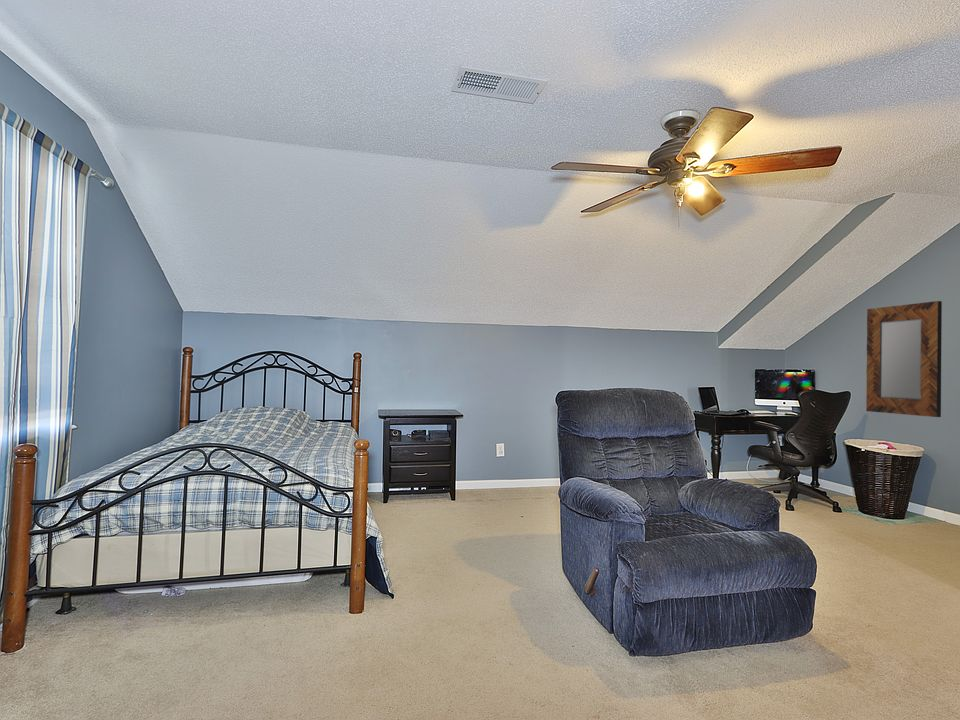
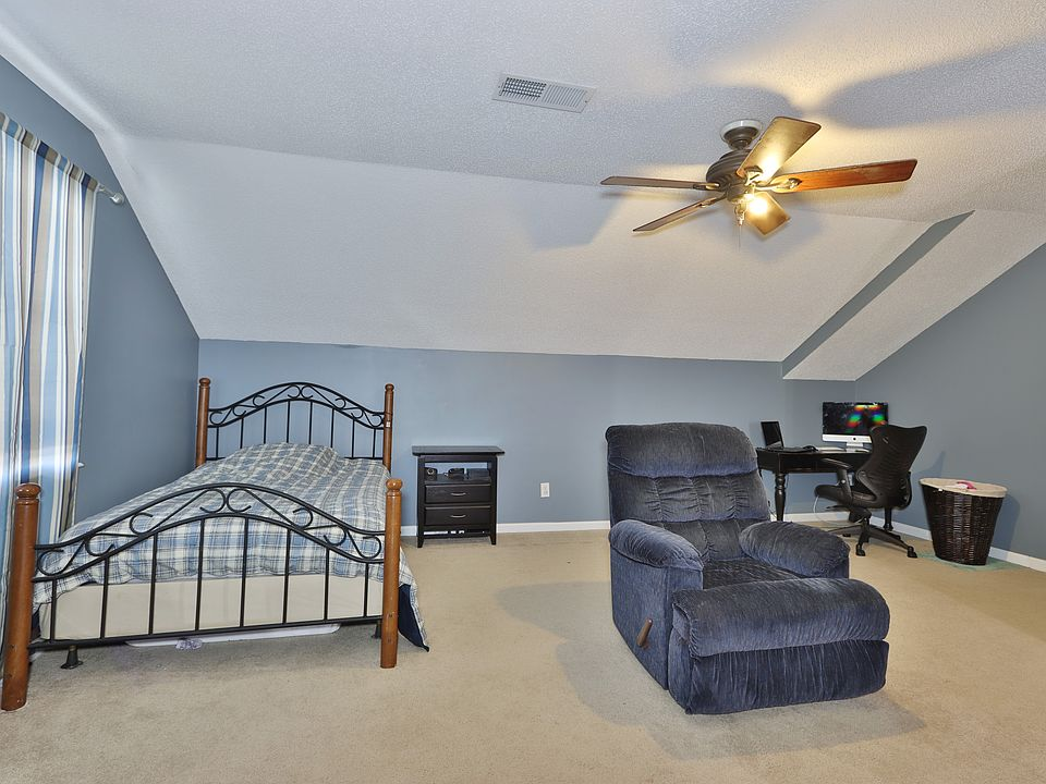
- home mirror [865,300,943,418]
